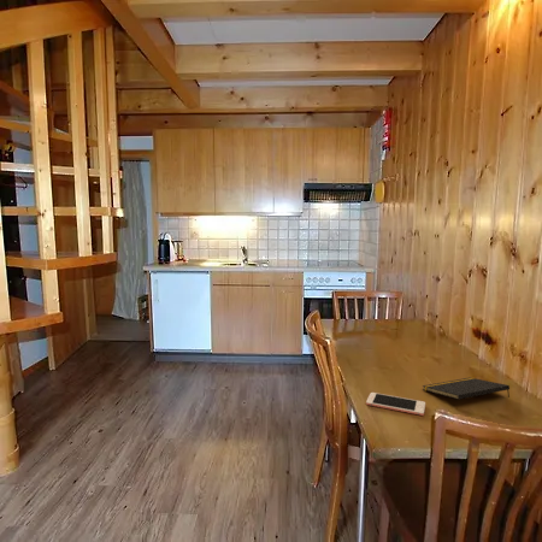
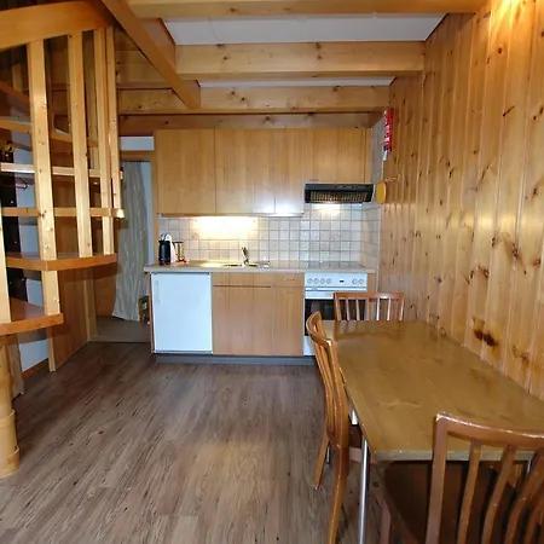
- cell phone [365,391,426,417]
- notepad [422,377,511,401]
